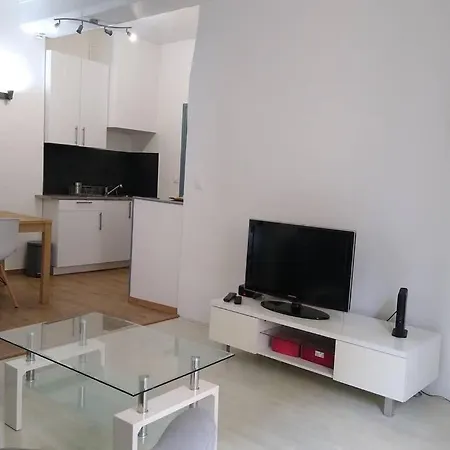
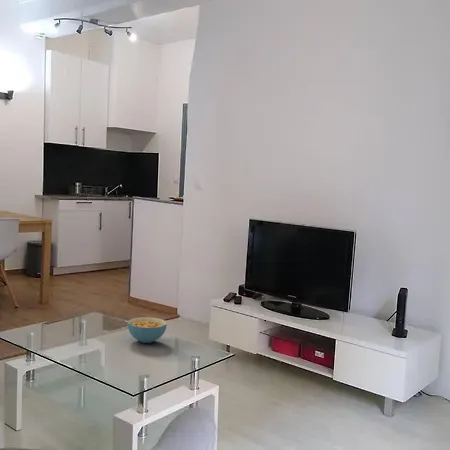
+ cereal bowl [127,316,168,344]
